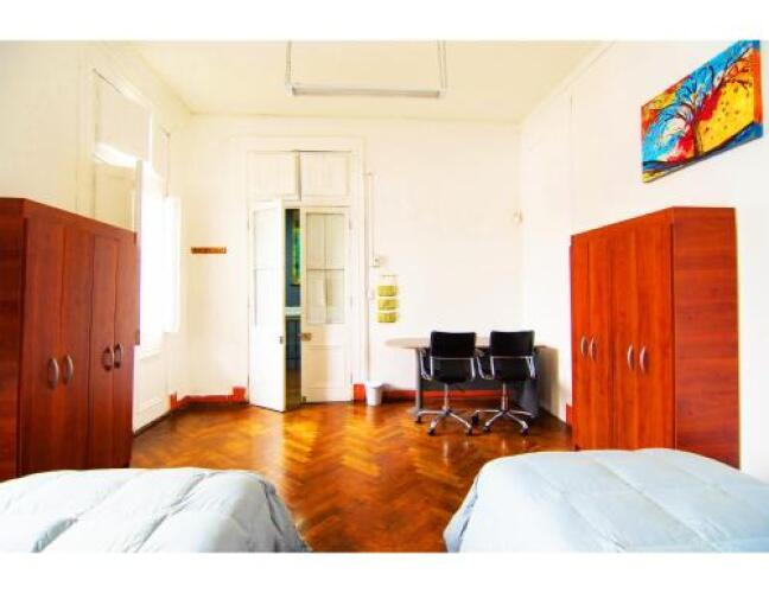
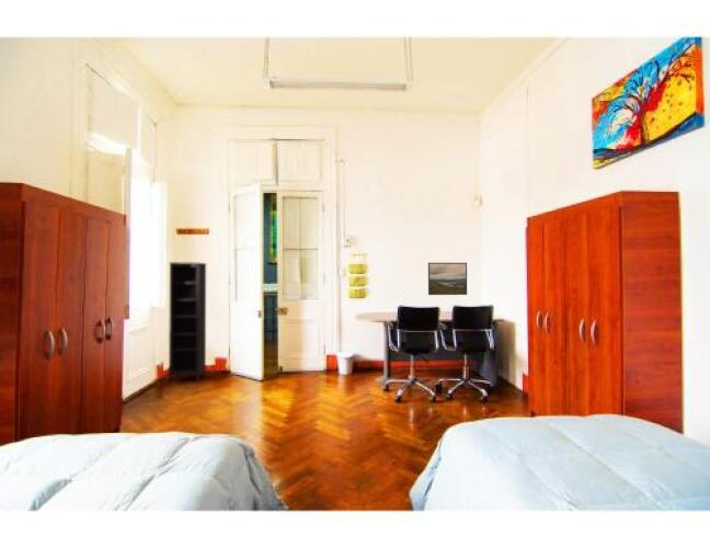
+ bookcase [168,261,207,383]
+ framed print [427,262,468,296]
